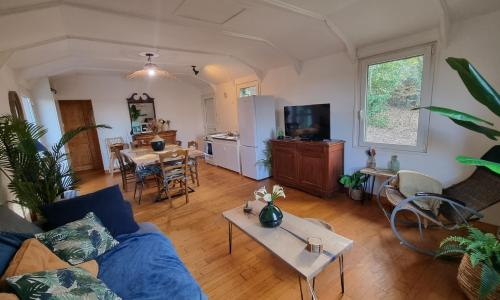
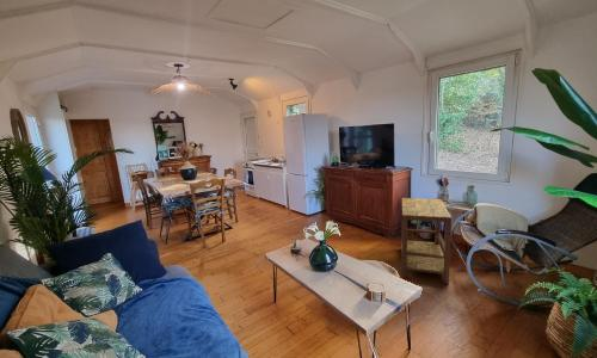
+ side table [400,197,453,285]
